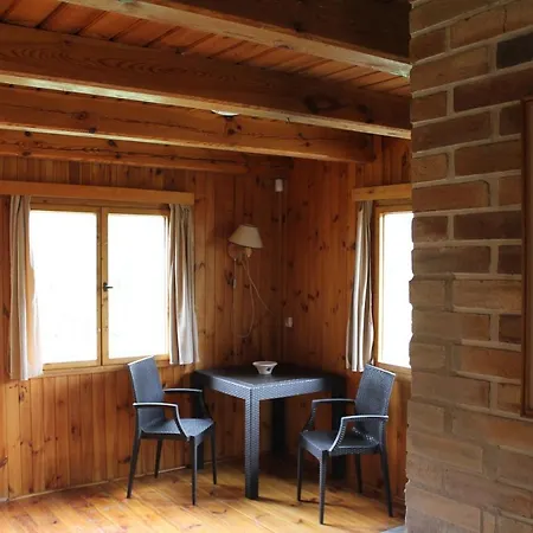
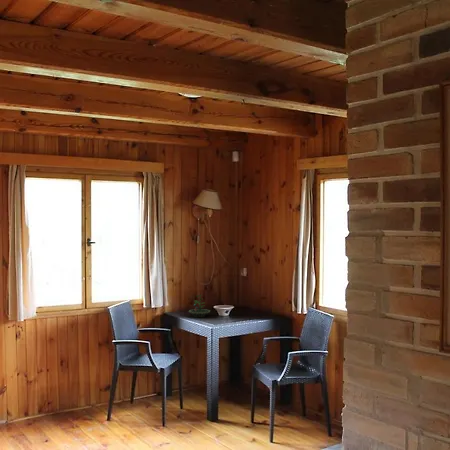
+ terrarium [187,294,211,318]
